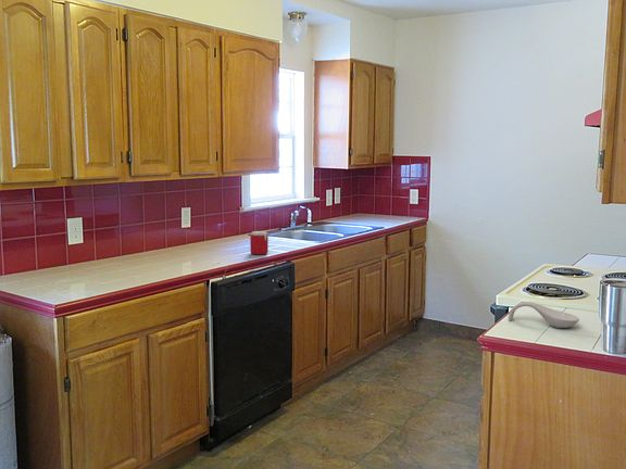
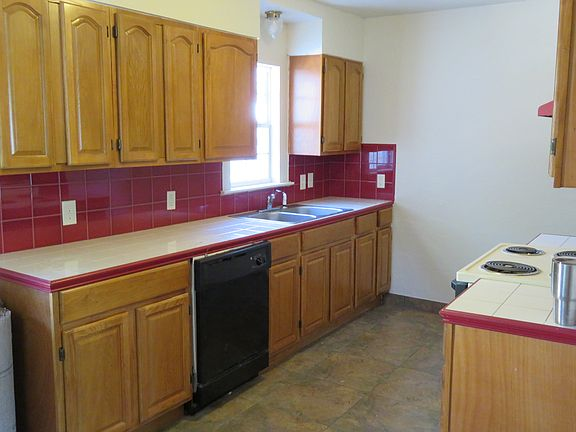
- spoon rest [508,301,580,329]
- mug [249,230,270,255]
